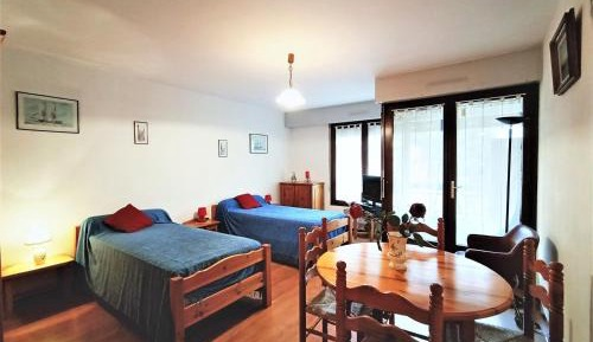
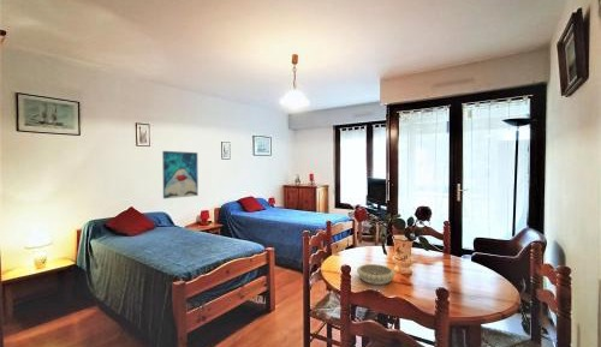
+ decorative bowl [356,263,395,286]
+ wall art [161,150,200,199]
